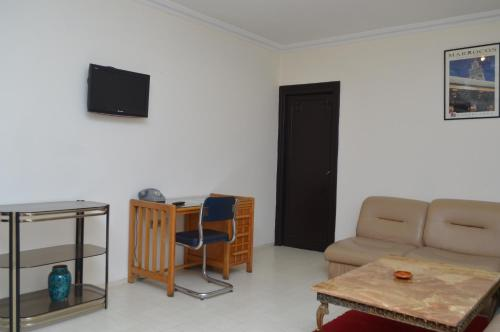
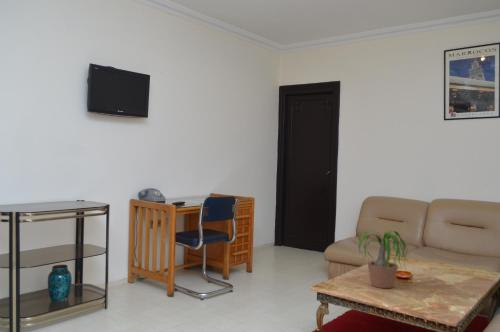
+ potted plant [350,229,414,289]
